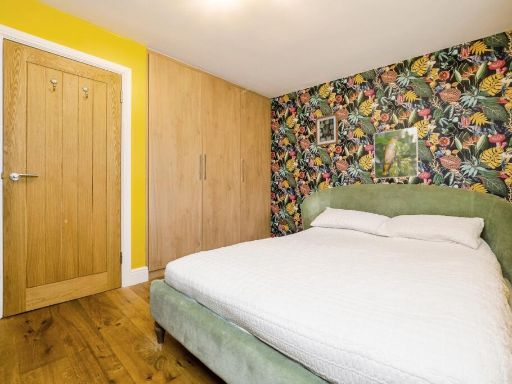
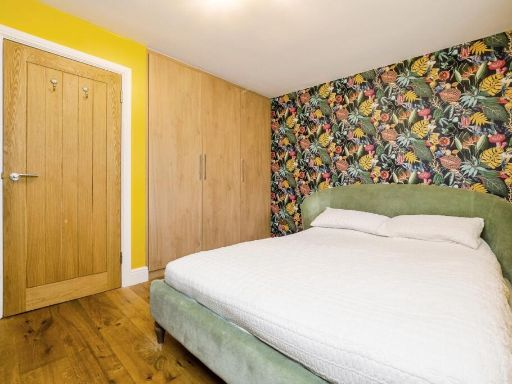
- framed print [373,126,419,180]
- wall art [315,112,339,148]
